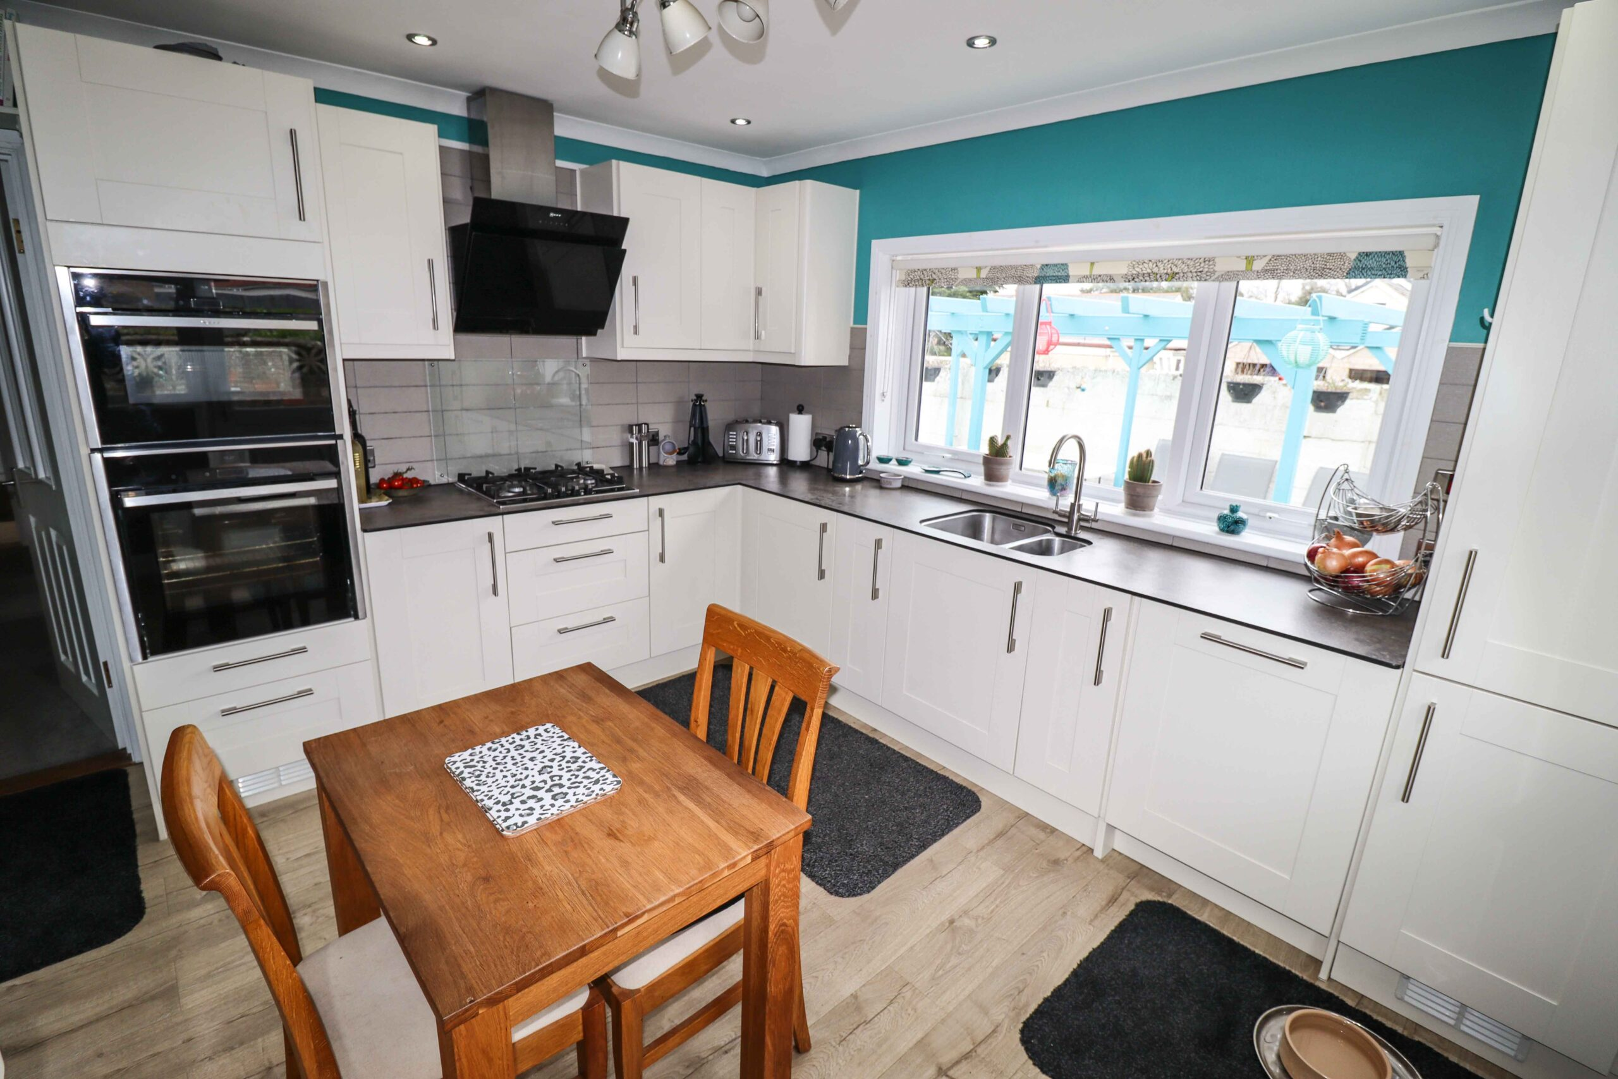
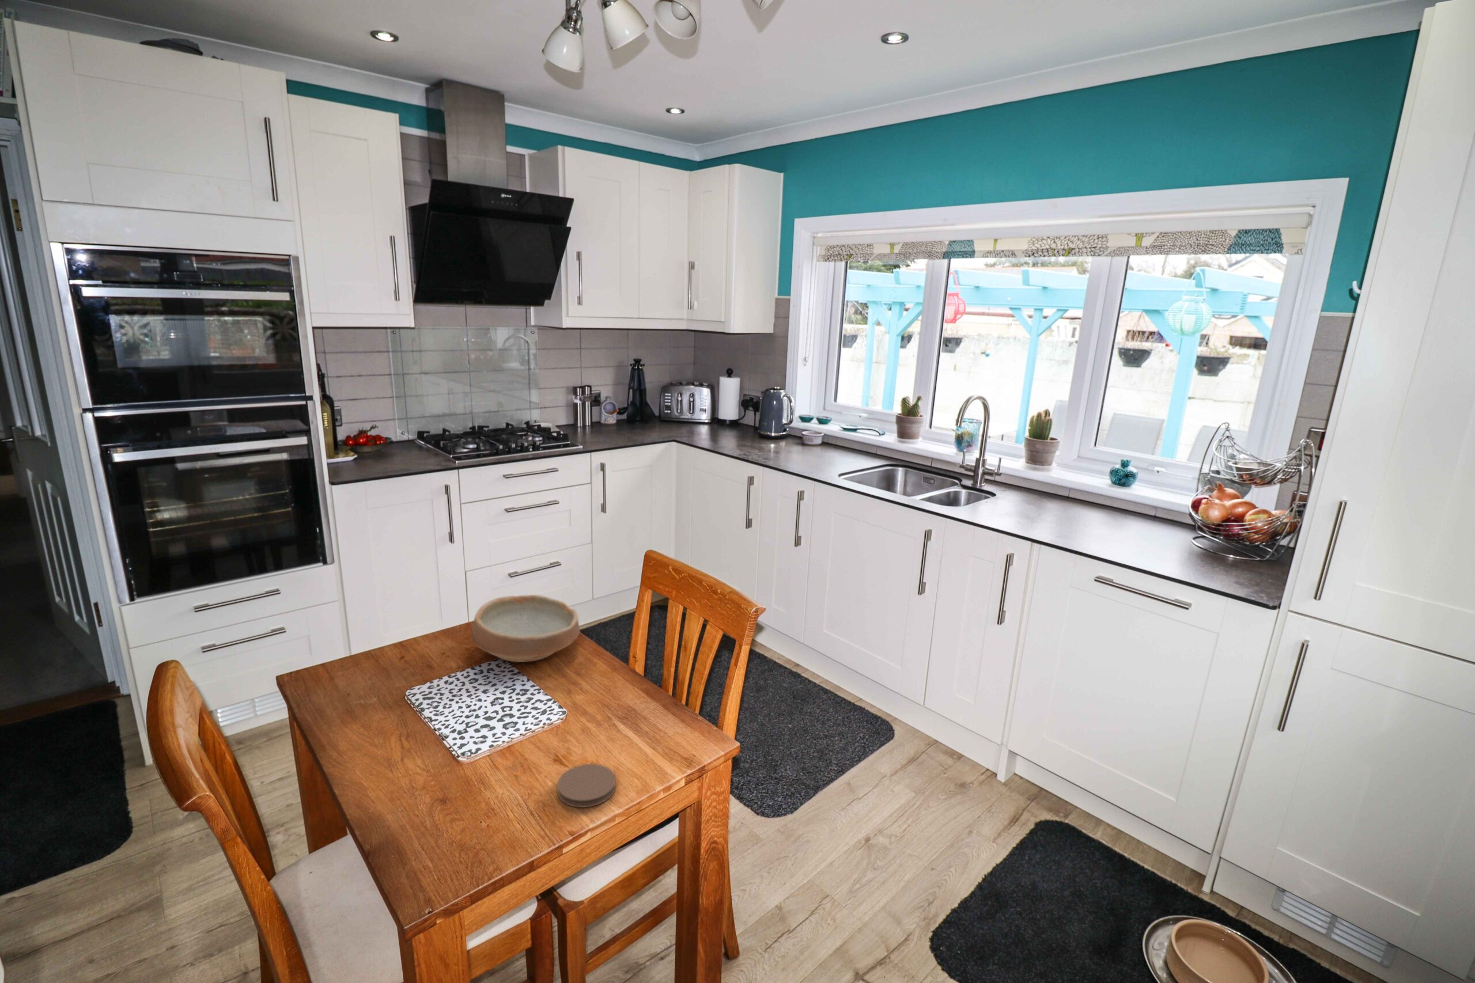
+ coaster [556,764,617,807]
+ bowl [470,595,581,663]
